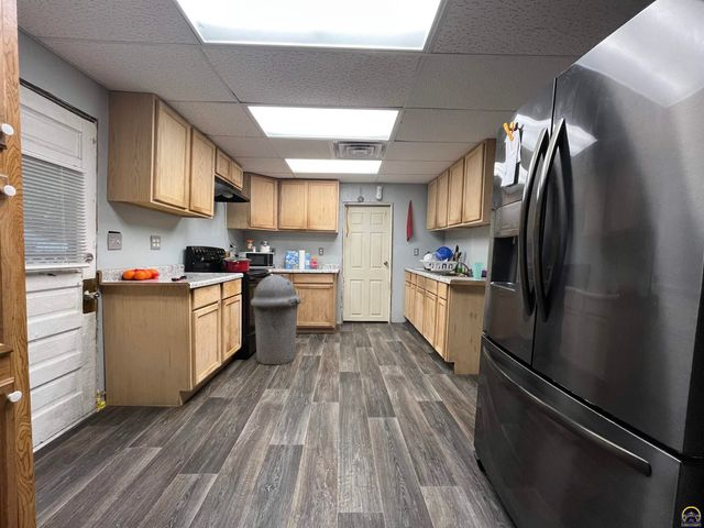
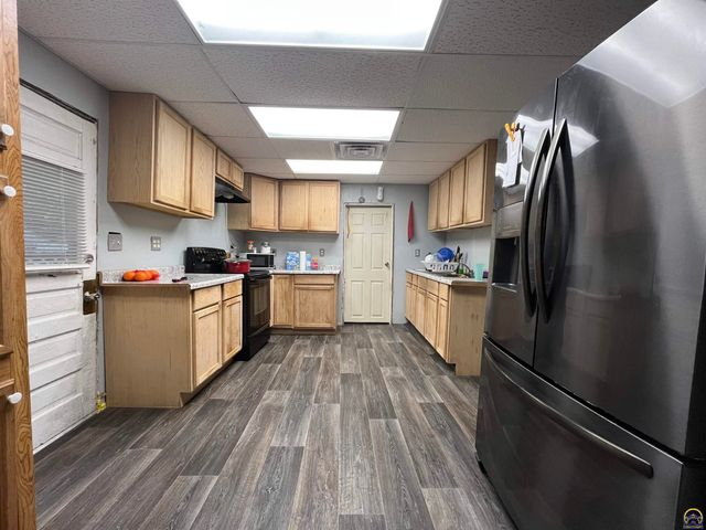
- trash can [250,273,302,366]
